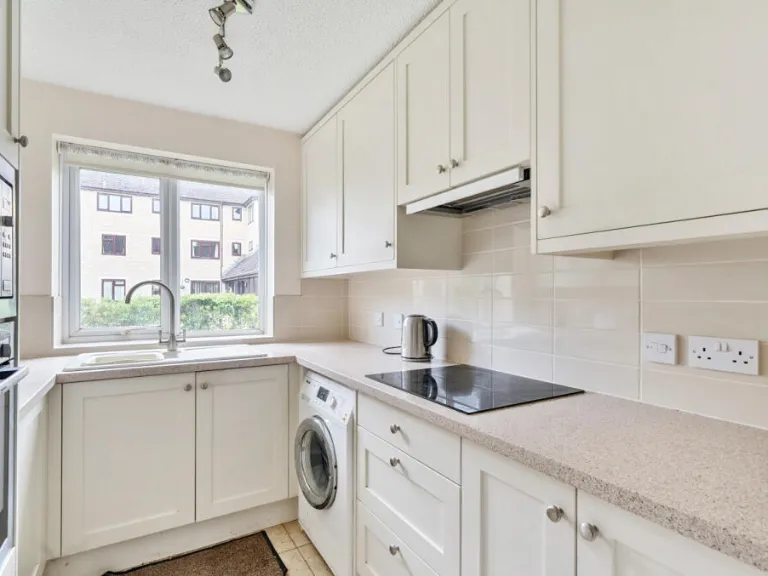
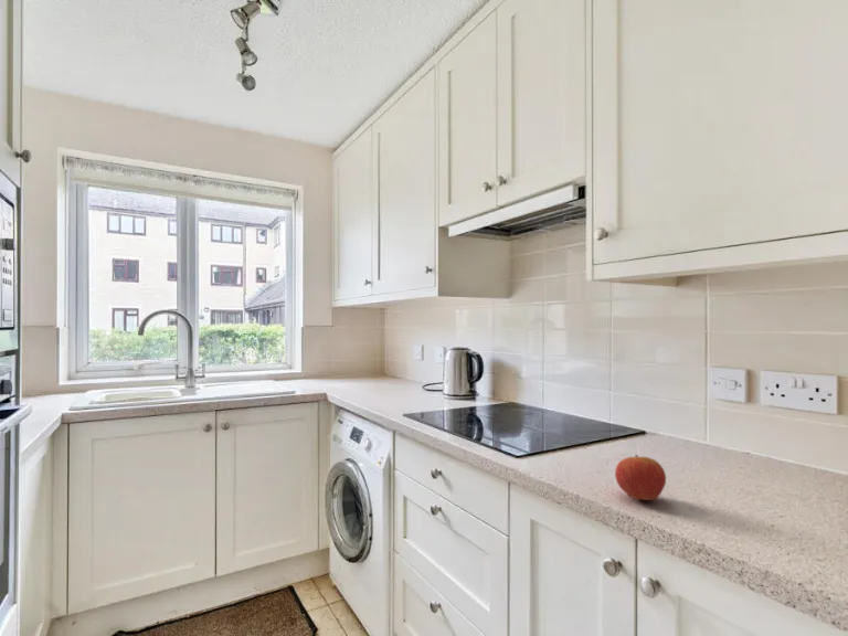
+ apple [614,454,667,501]
